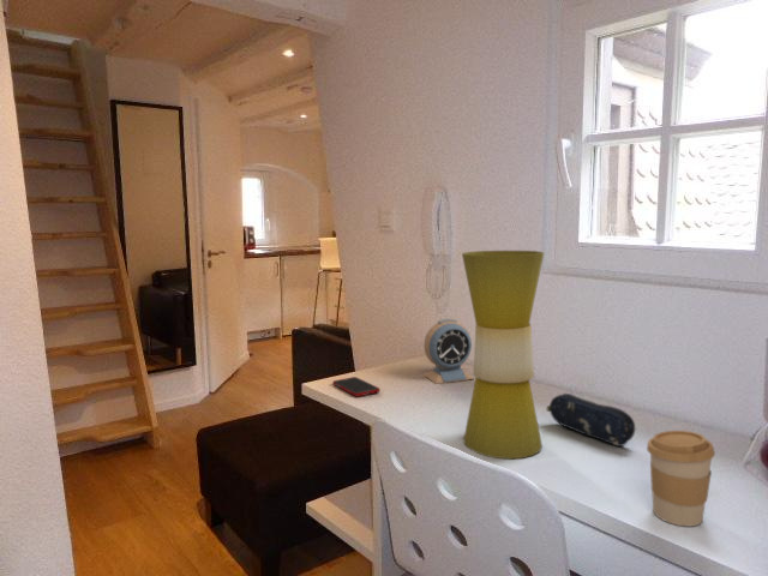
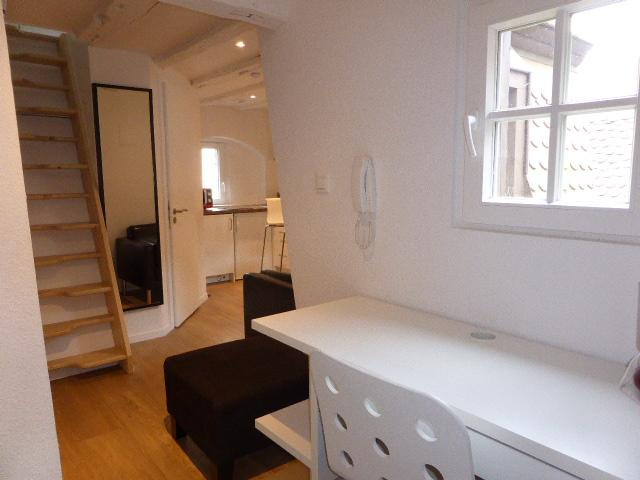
- cell phone [331,376,382,398]
- pencil case [546,392,636,448]
- alarm clock [422,317,475,385]
- table lamp [461,250,545,460]
- coffee cup [646,430,716,528]
